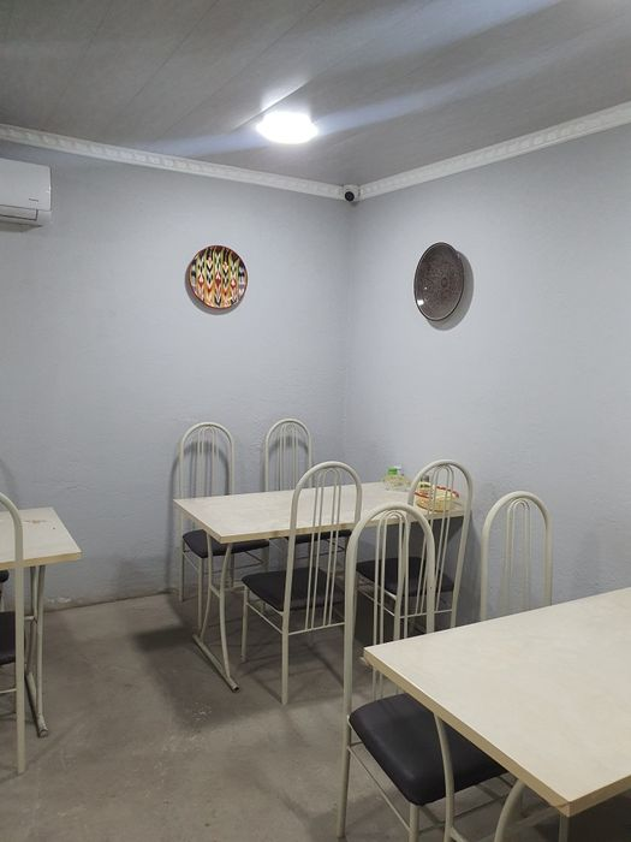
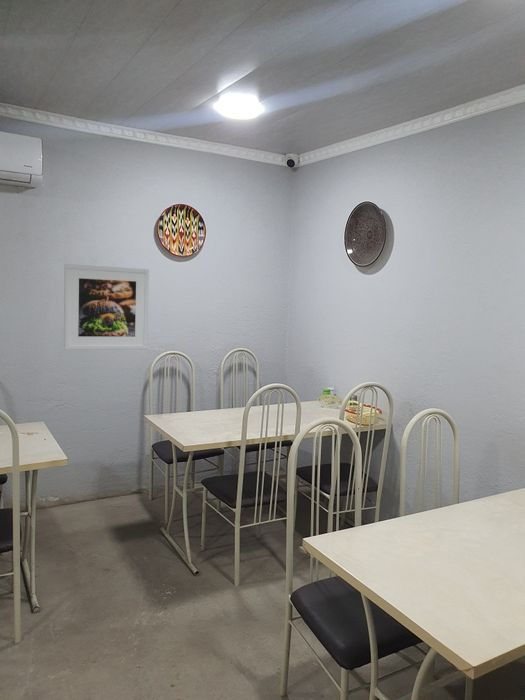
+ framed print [63,263,150,351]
